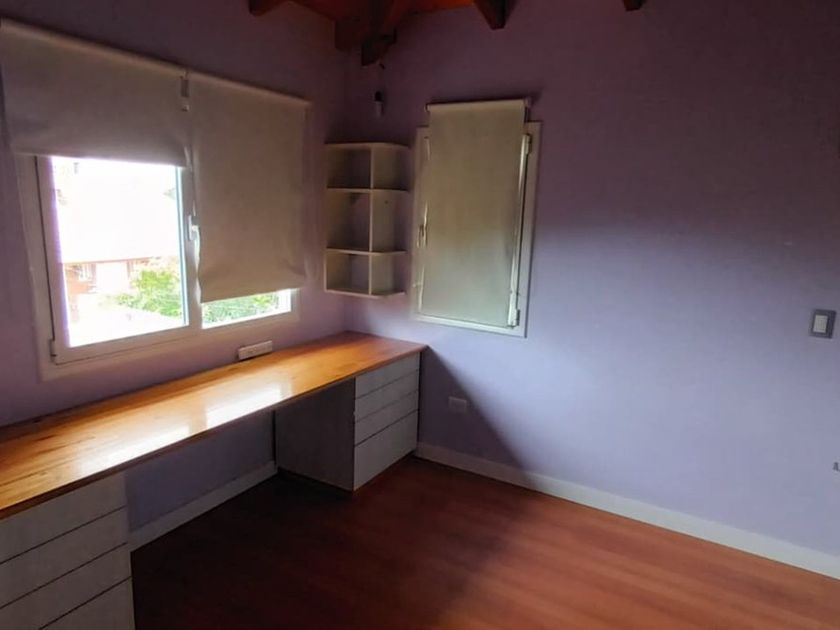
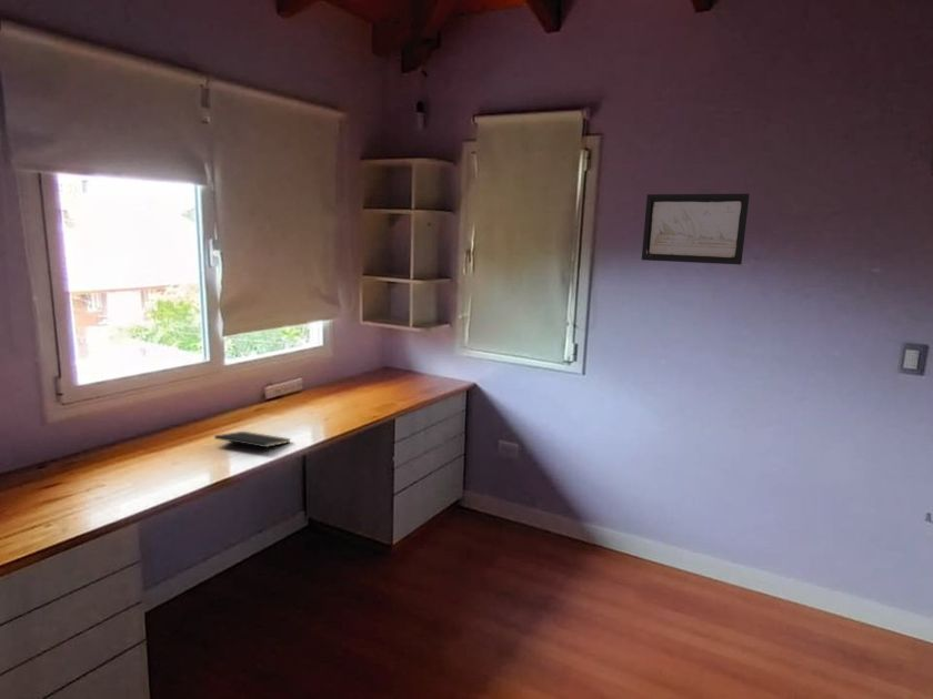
+ notepad [213,430,292,456]
+ wall art [641,193,751,265]
